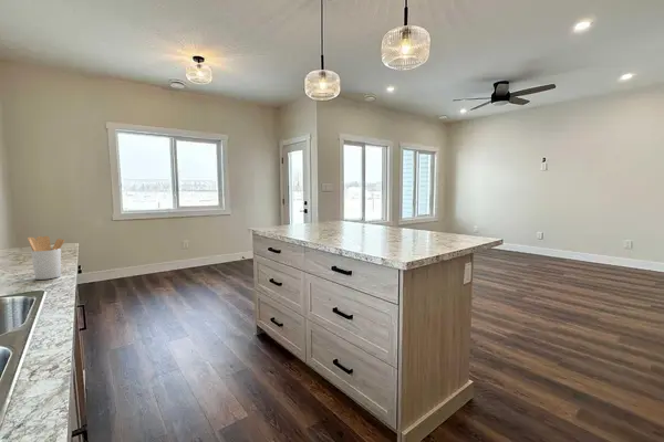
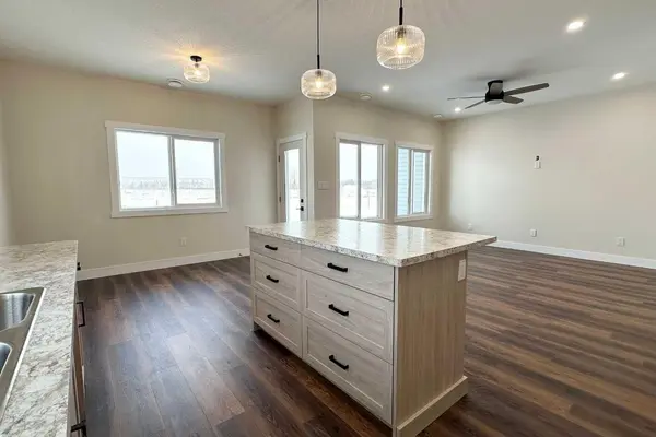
- utensil holder [27,235,65,281]
